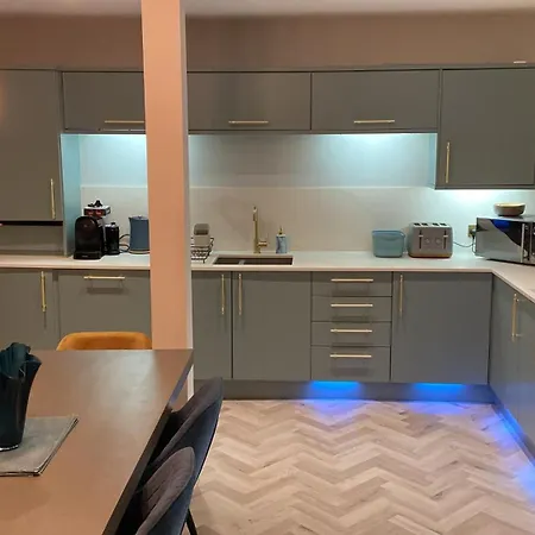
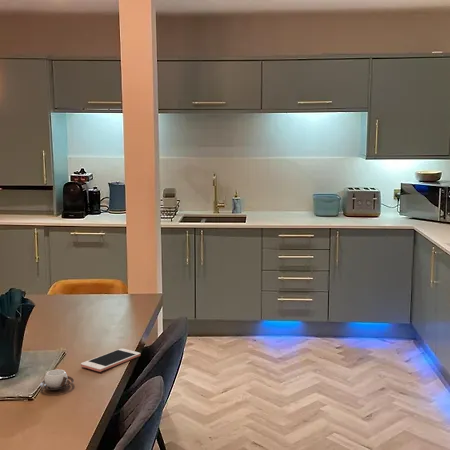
+ cell phone [80,347,141,373]
+ cup [39,368,75,391]
